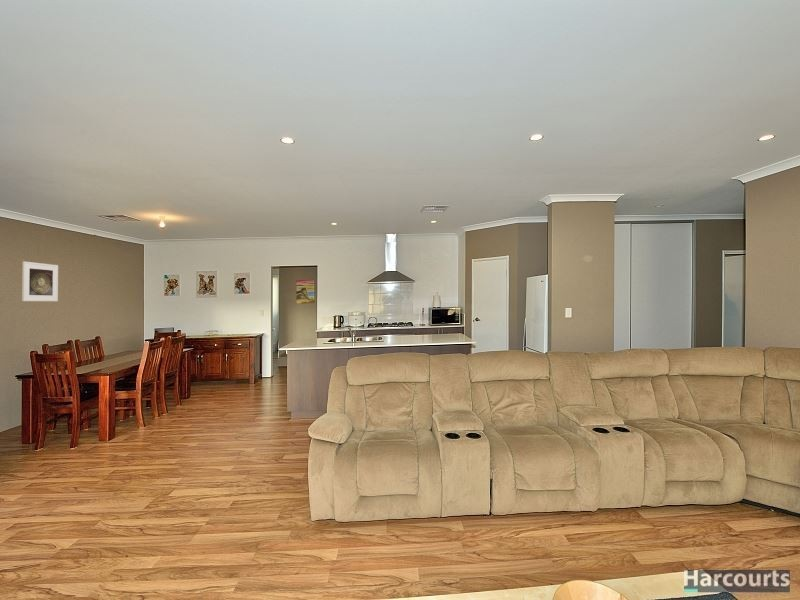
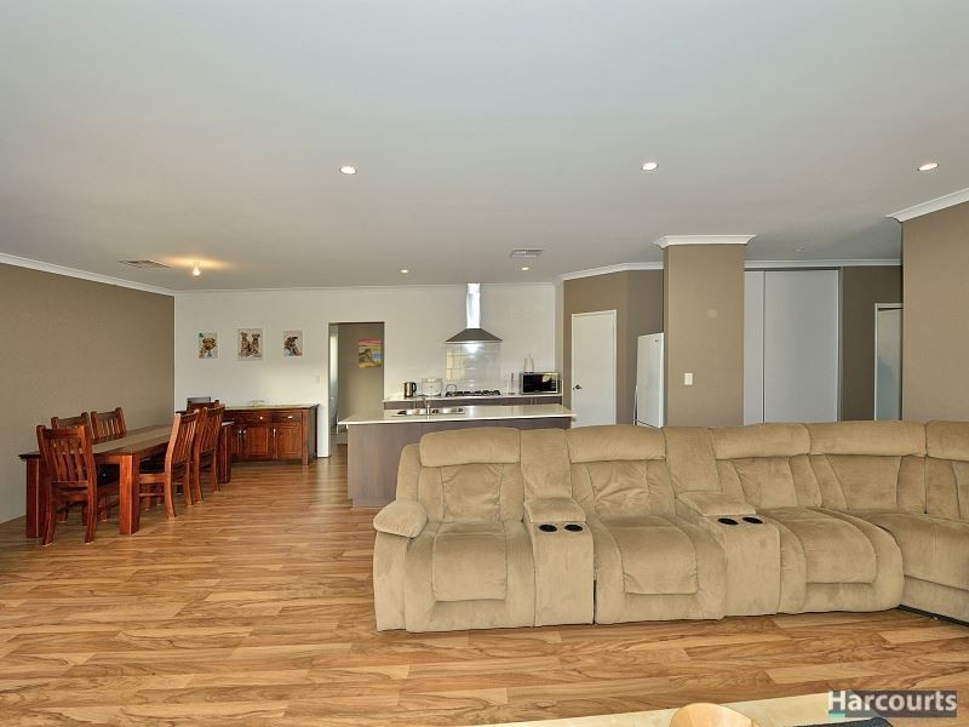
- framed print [21,260,59,302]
